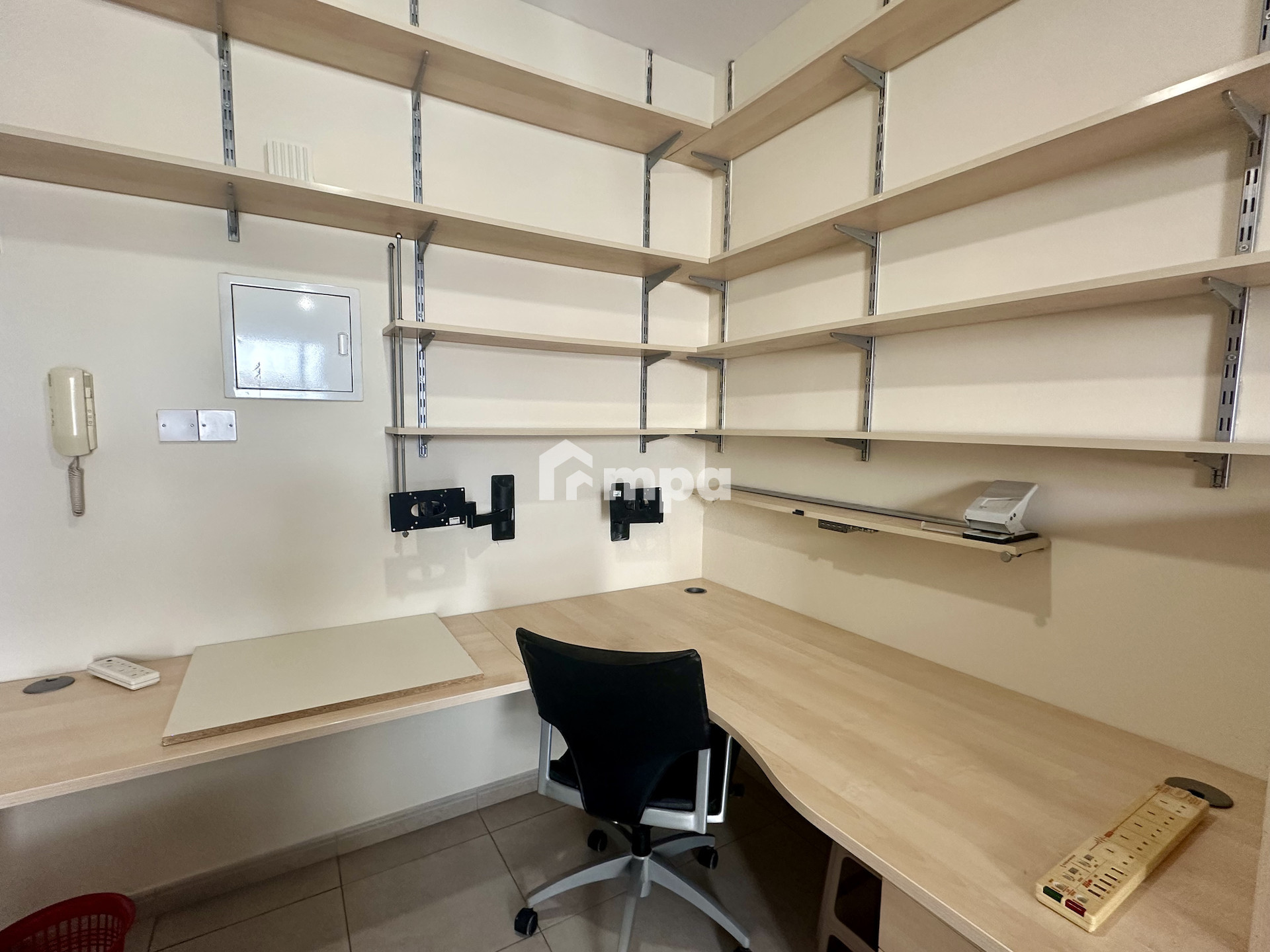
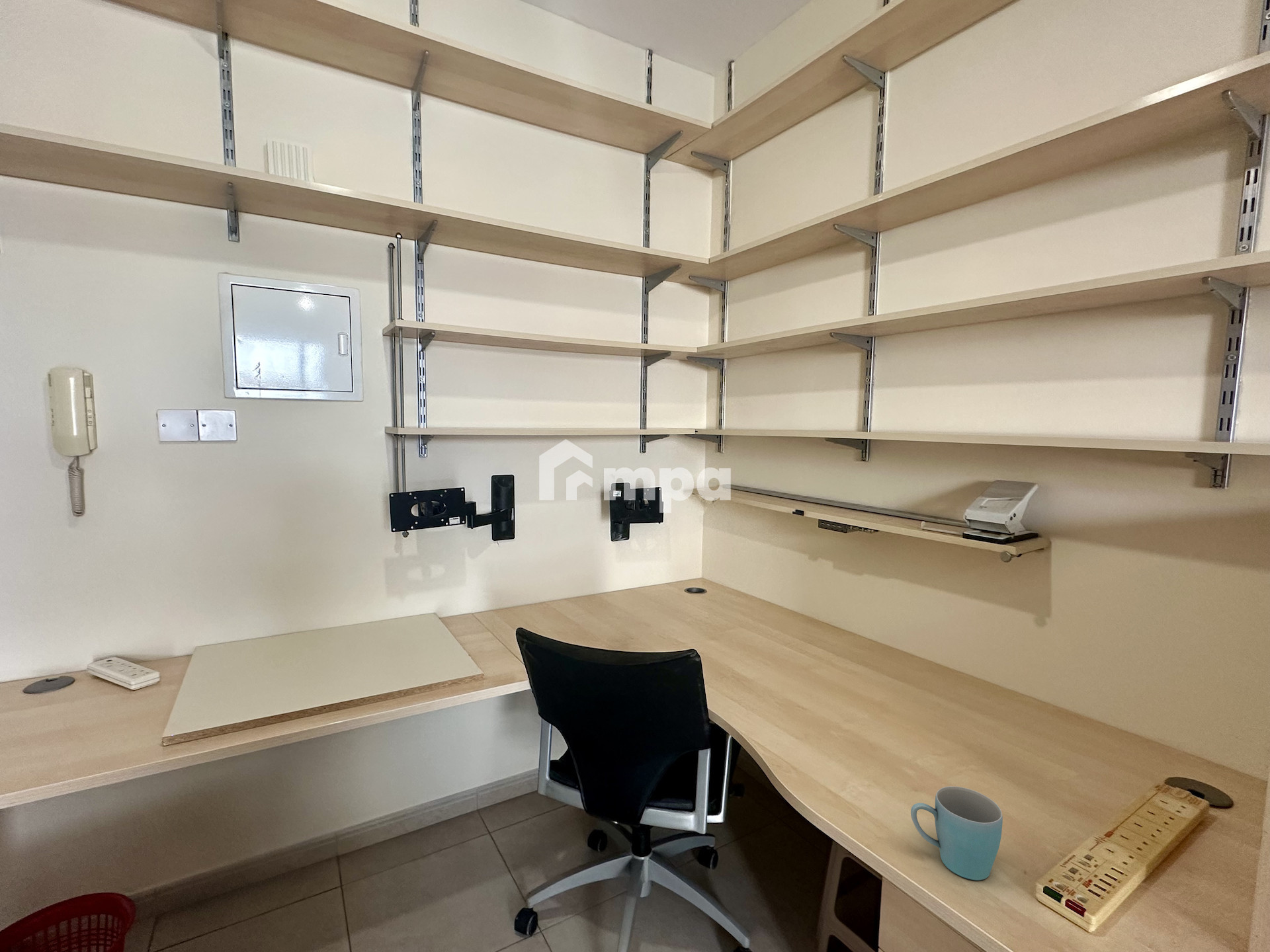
+ mug [910,786,1003,881]
